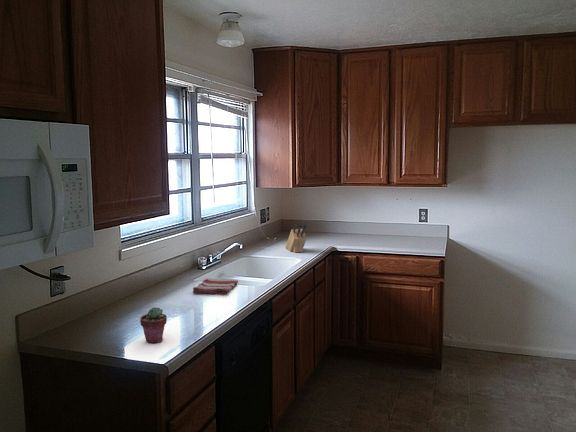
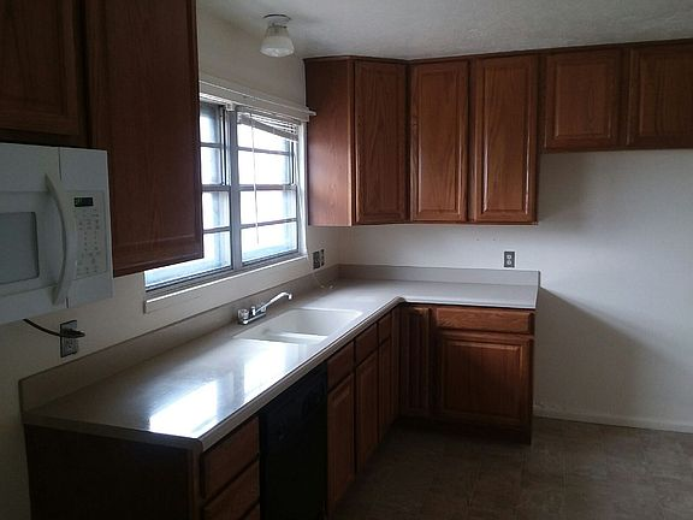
- knife block [285,222,308,253]
- dish towel [192,278,239,295]
- potted succulent [139,306,168,344]
